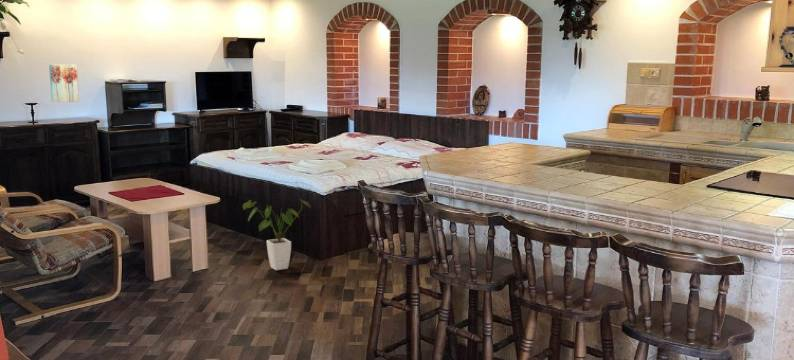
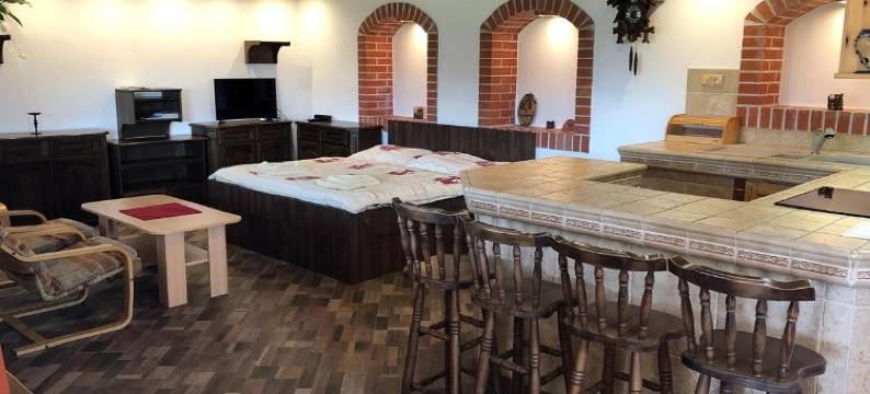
- wall art [48,63,80,103]
- house plant [242,199,311,271]
